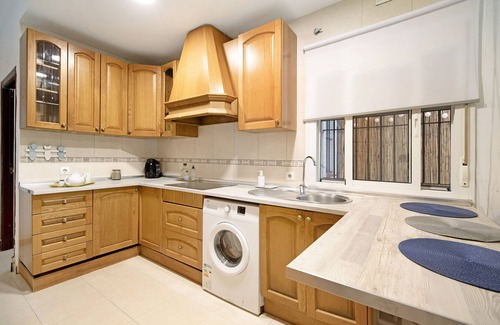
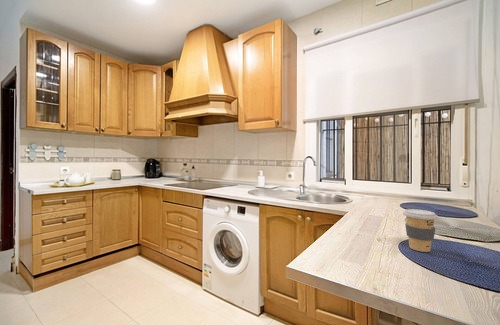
+ coffee cup [402,208,439,253]
